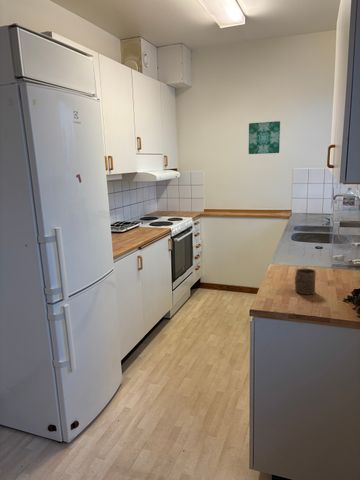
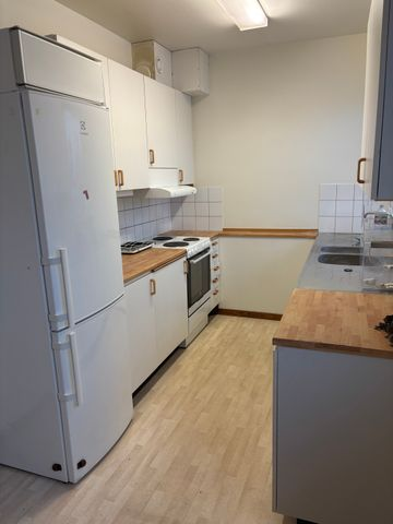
- cup [294,268,317,296]
- wall art [248,120,281,155]
